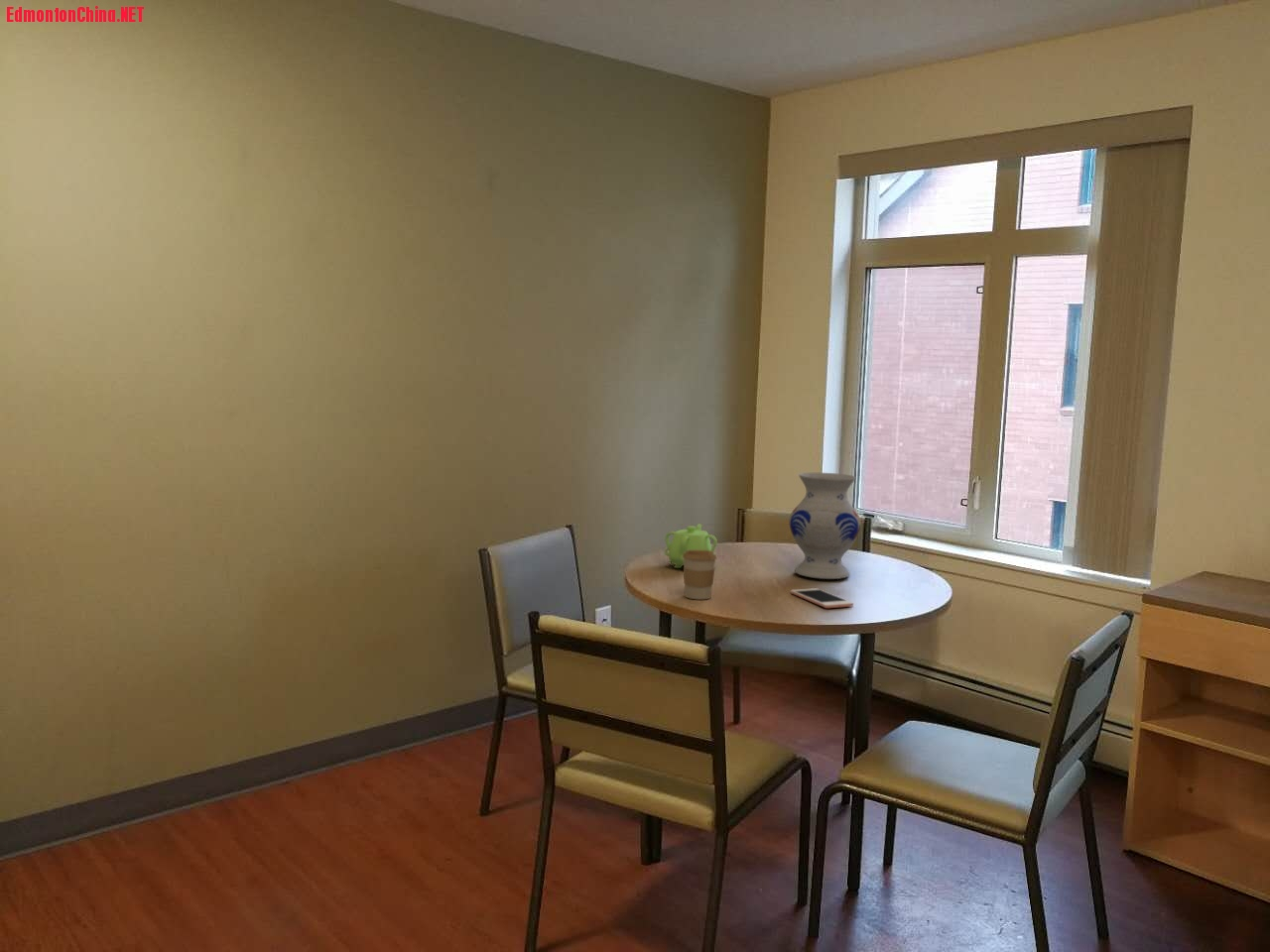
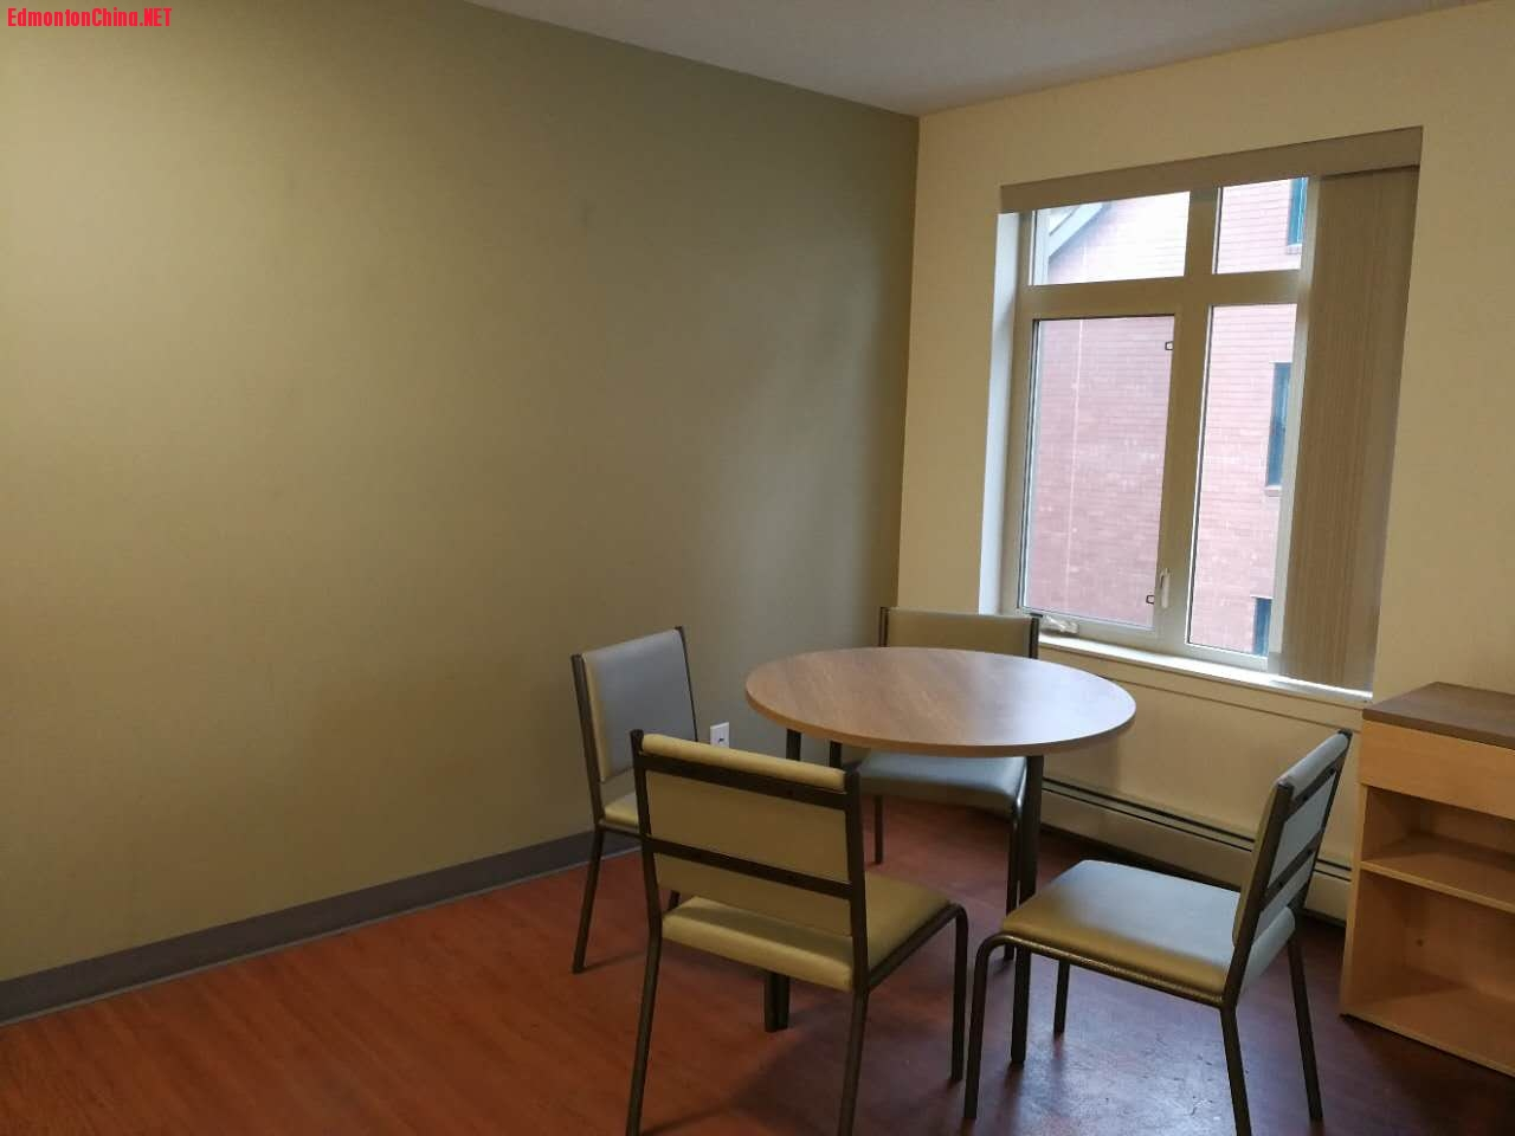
- coffee cup [683,550,718,600]
- vase [789,472,862,580]
- cell phone [790,587,854,609]
- teapot [664,523,718,569]
